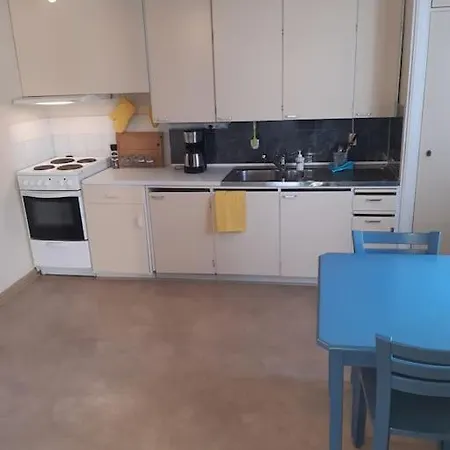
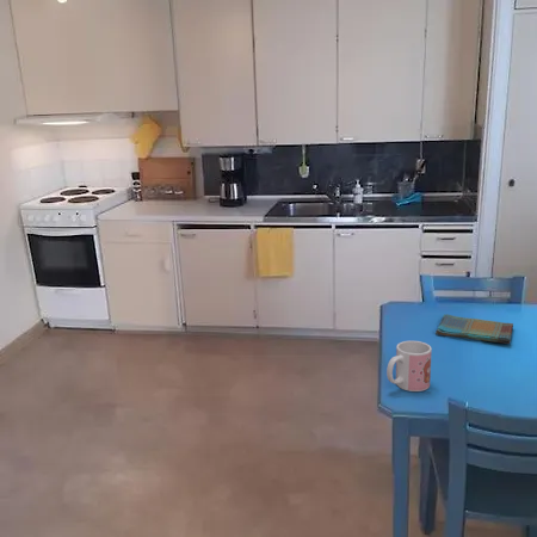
+ dish towel [434,313,514,345]
+ mug [385,340,433,393]
